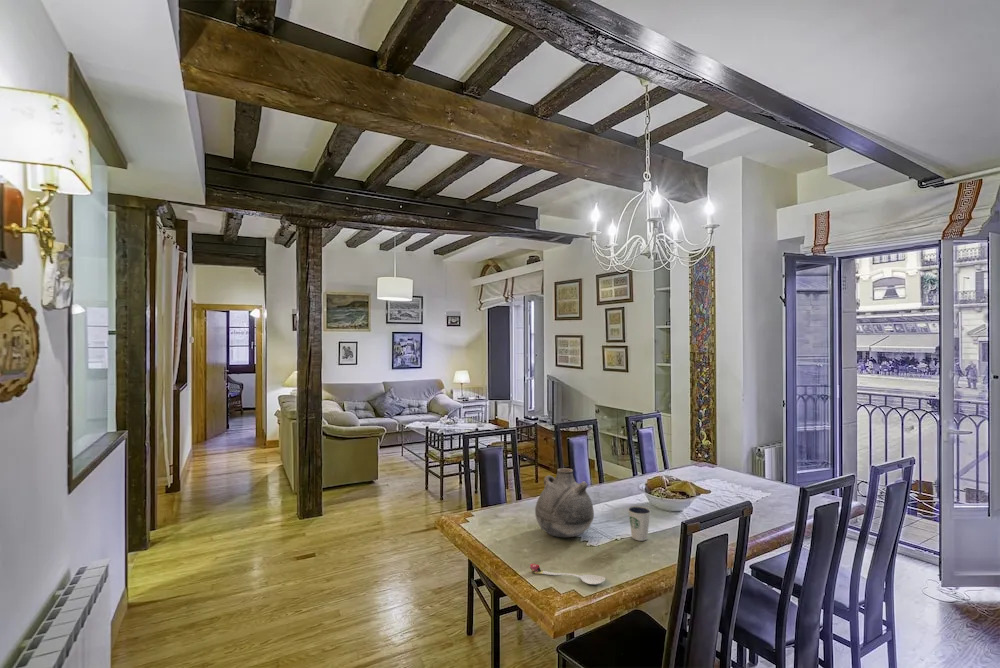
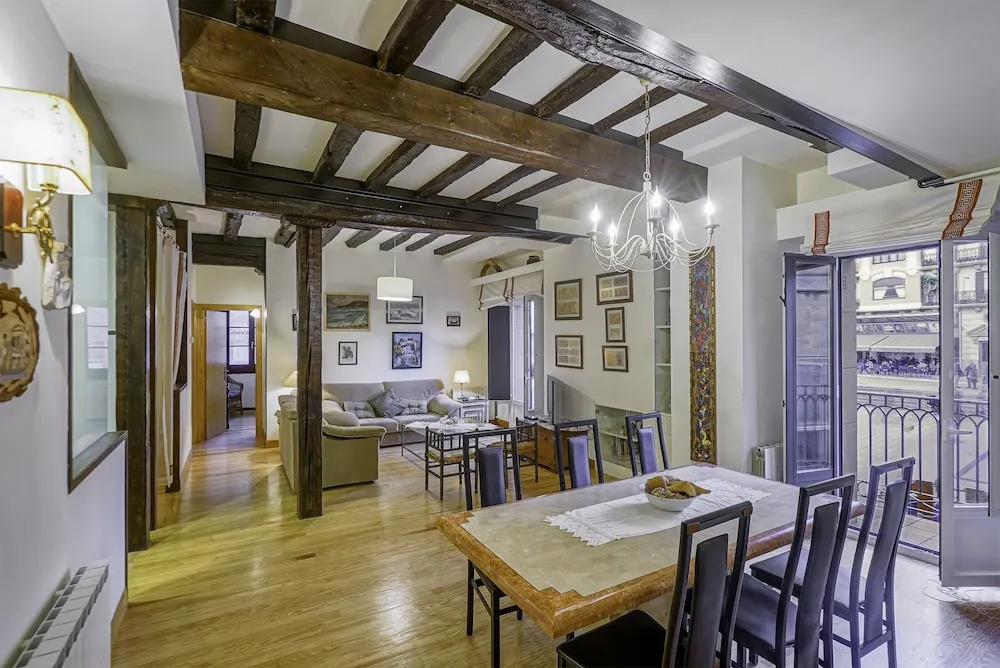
- vase [534,467,595,538]
- spoon [529,563,606,585]
- dixie cup [627,505,652,542]
